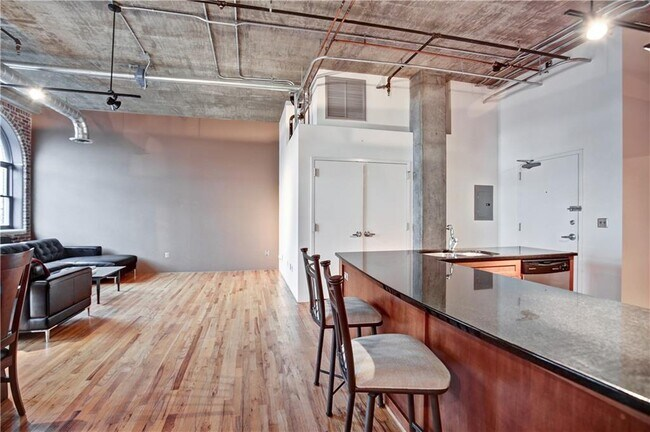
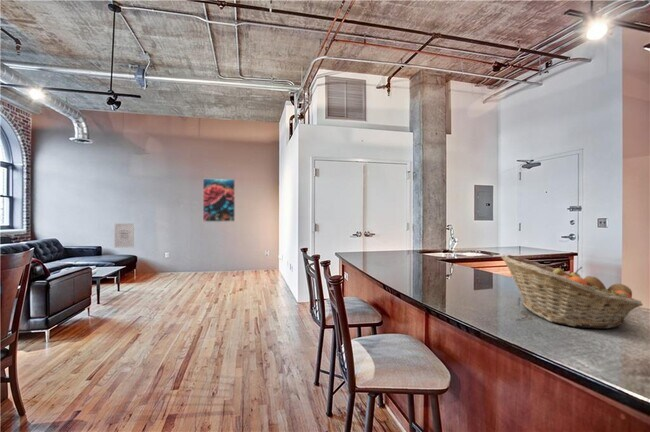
+ wall art [114,222,135,249]
+ fruit basket [500,254,644,330]
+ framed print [202,178,236,223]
